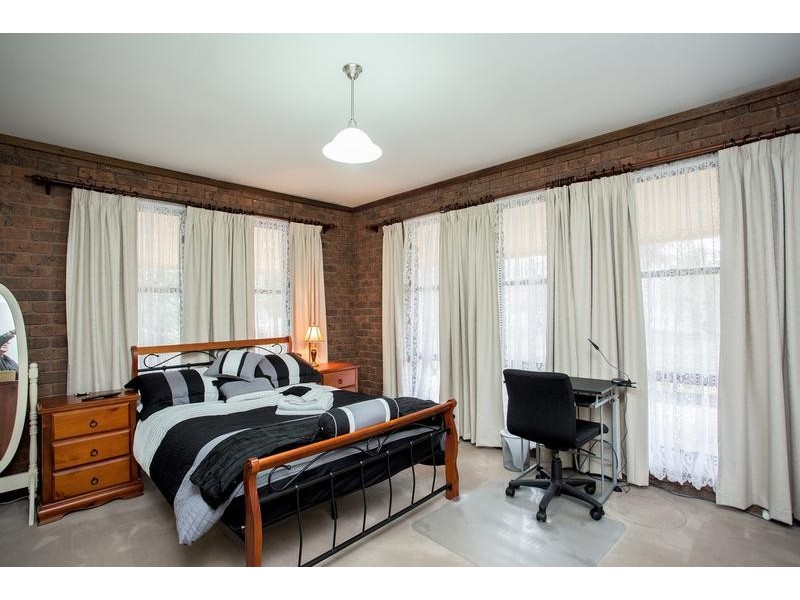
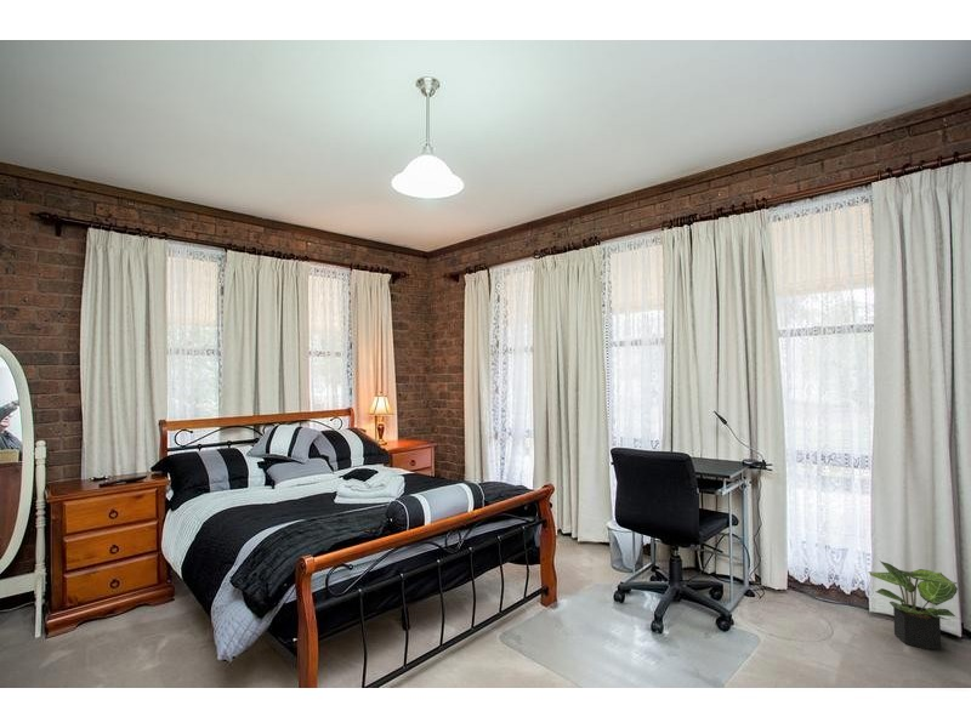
+ potted plant [867,561,959,652]
